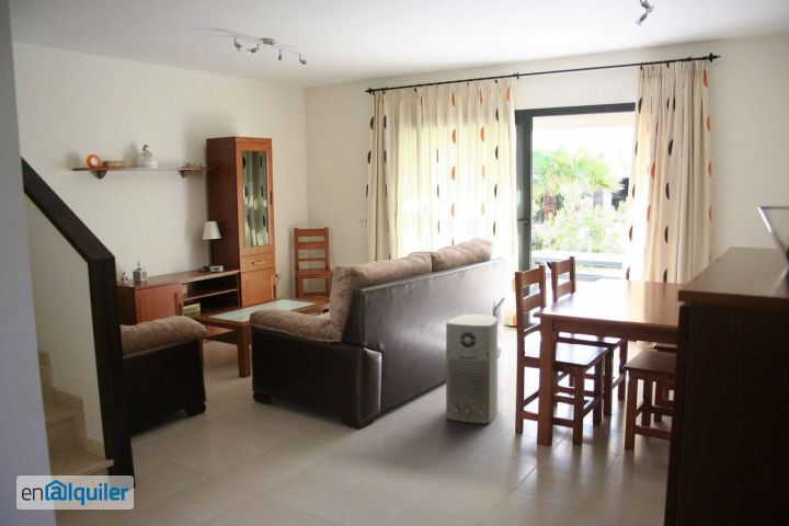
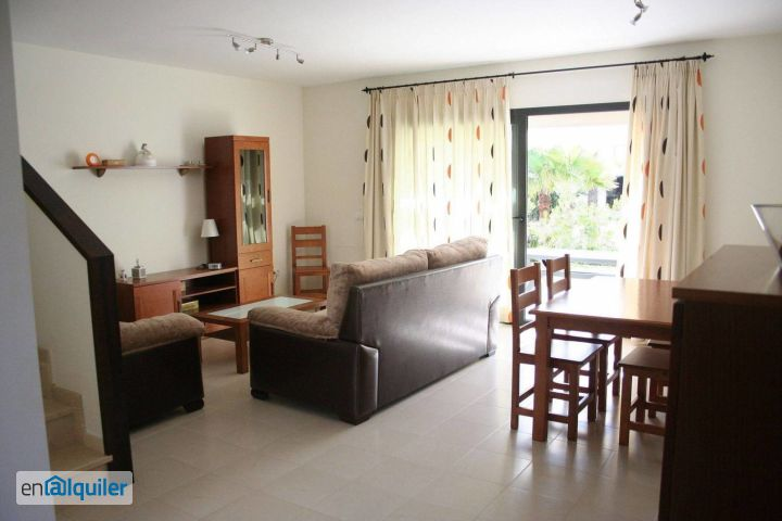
- air purifier [445,313,499,424]
